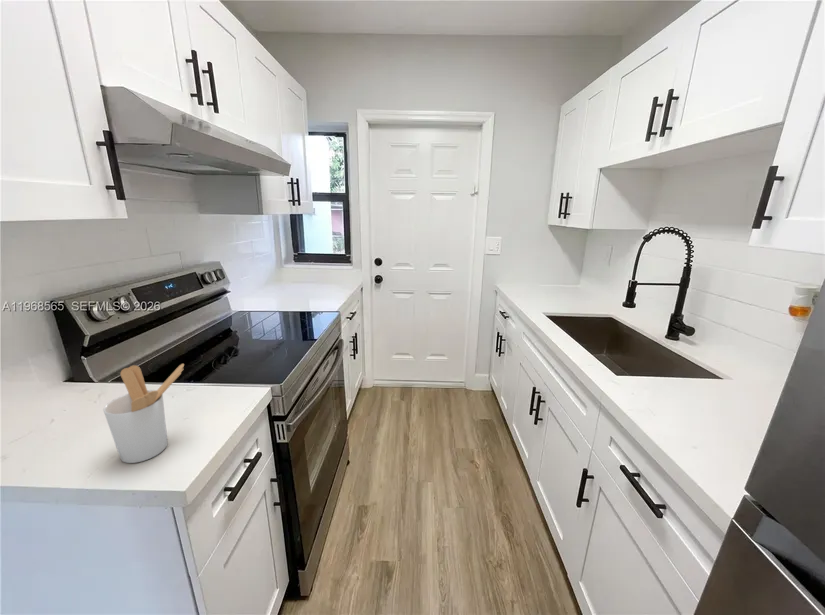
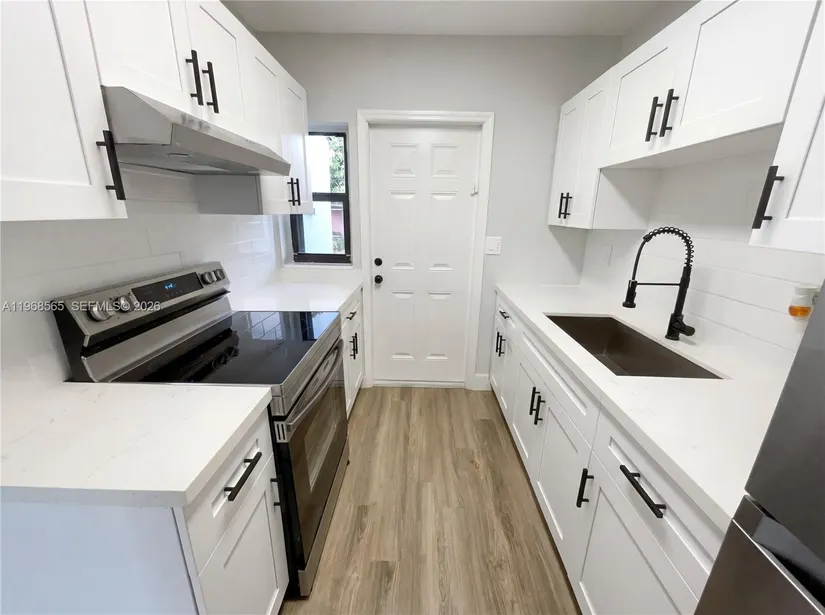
- utensil holder [102,363,185,464]
